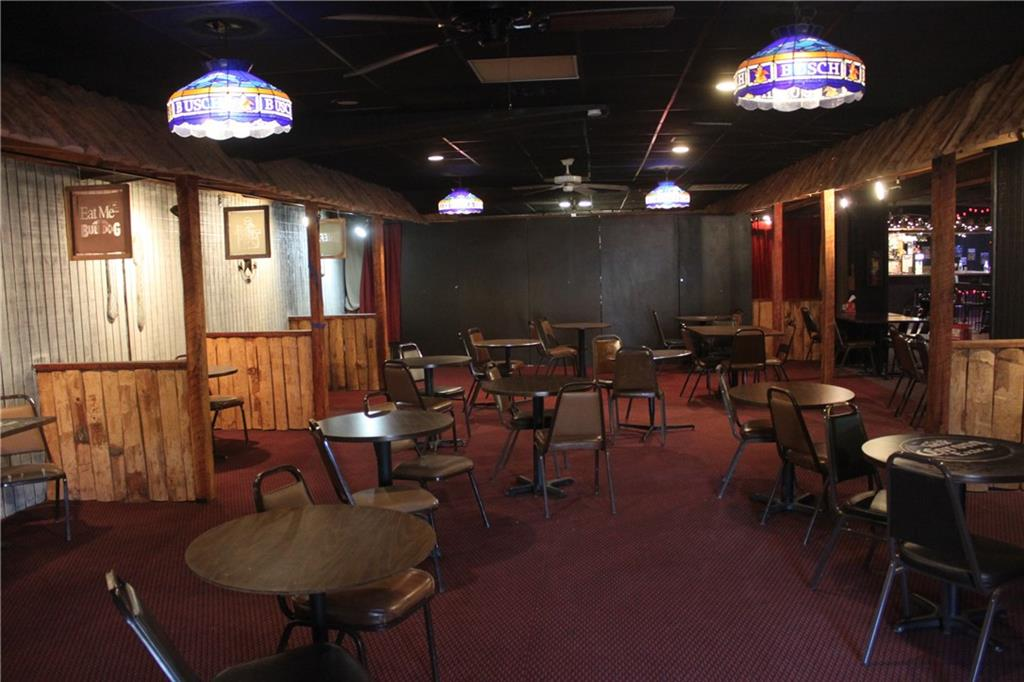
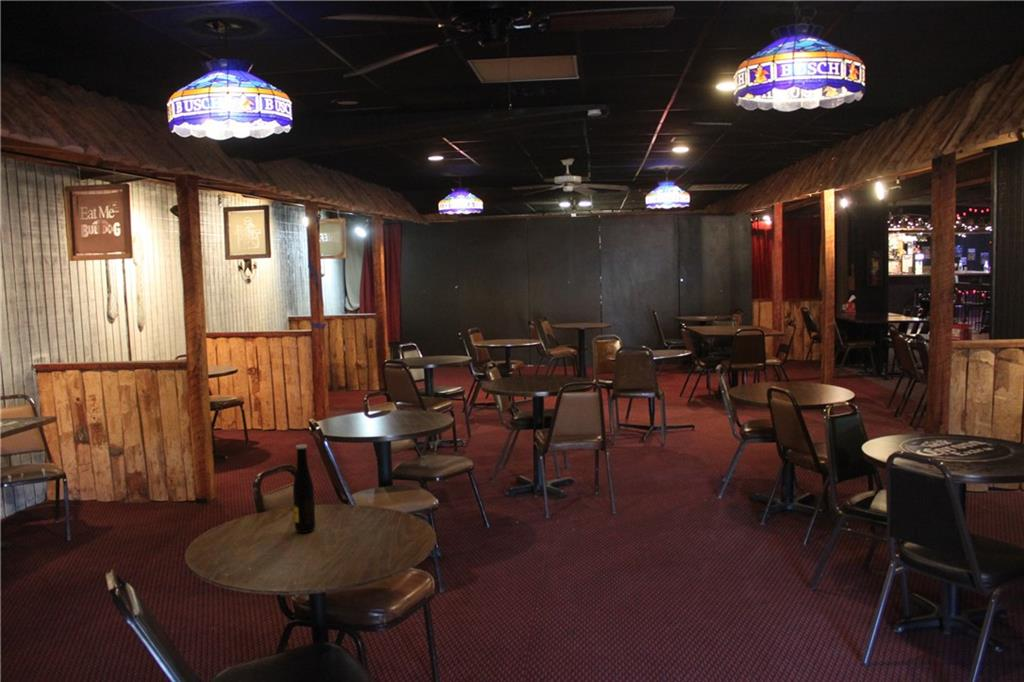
+ beer bottle [292,443,316,534]
